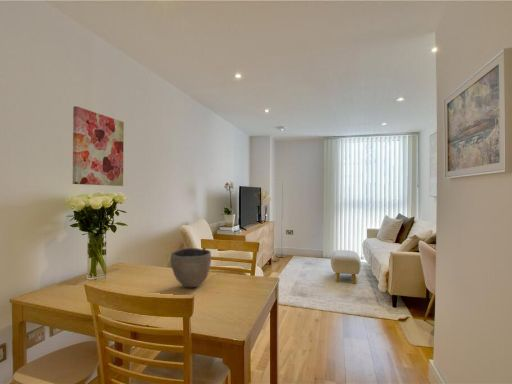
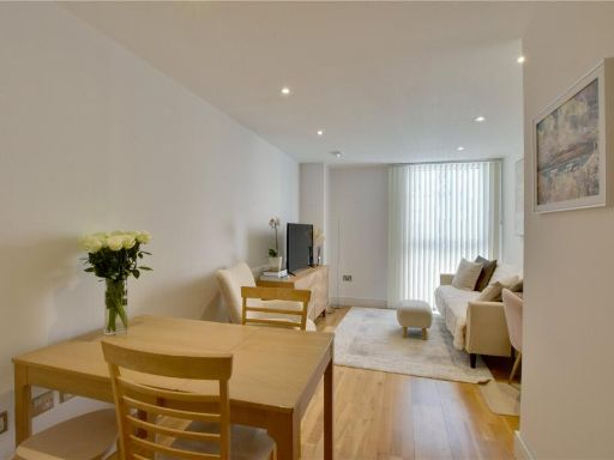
- bowl [170,247,212,288]
- wall art [72,105,125,187]
